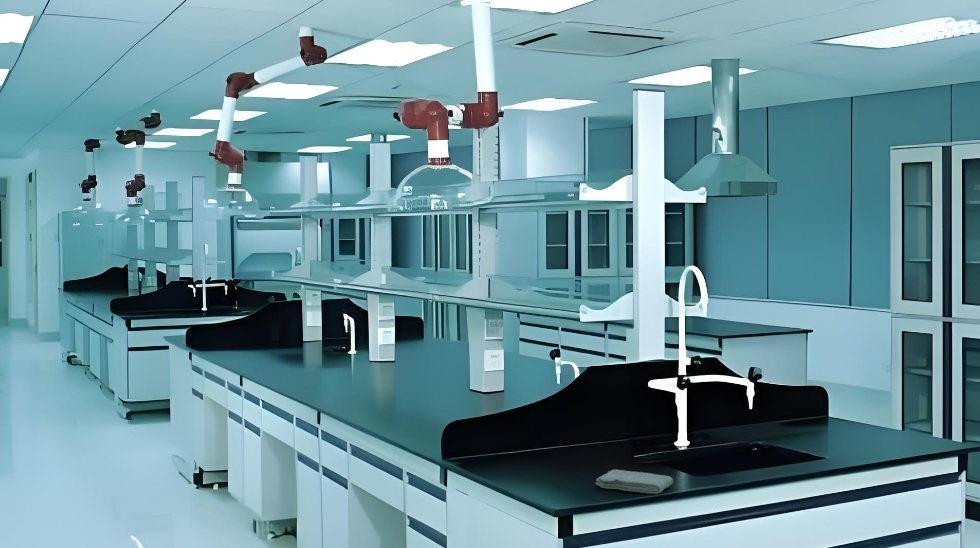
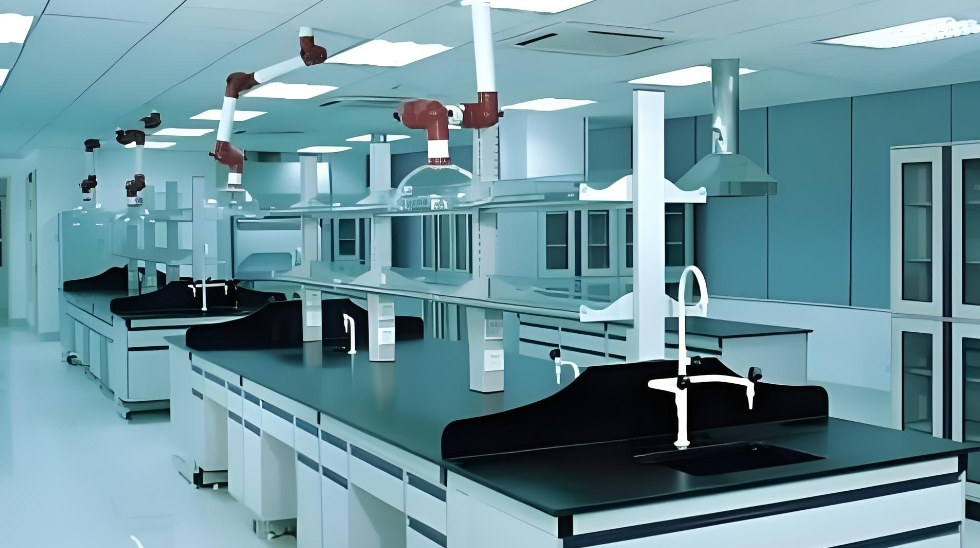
- washcloth [595,469,674,495]
